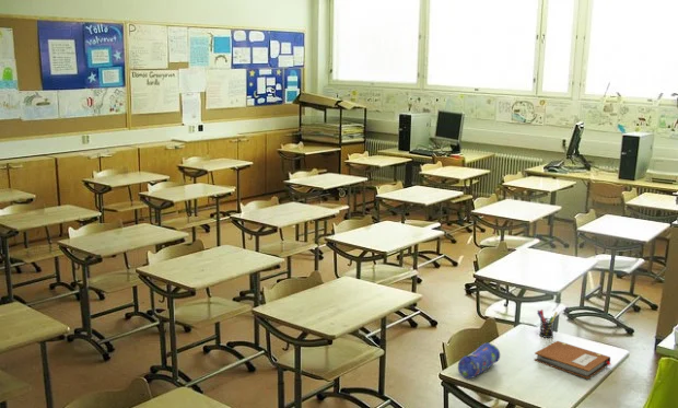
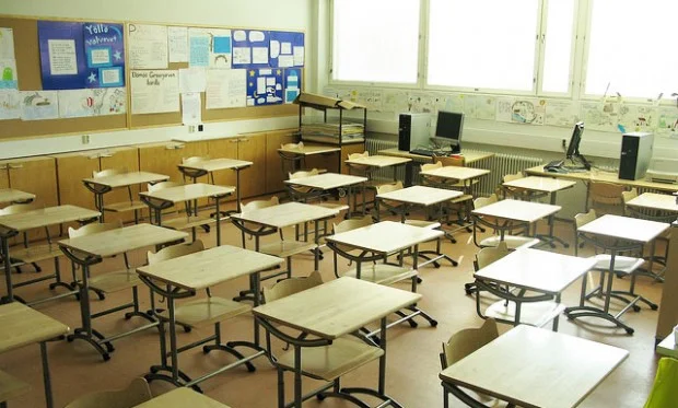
- notebook [534,340,612,380]
- pen holder [536,308,558,339]
- pencil case [457,341,501,380]
